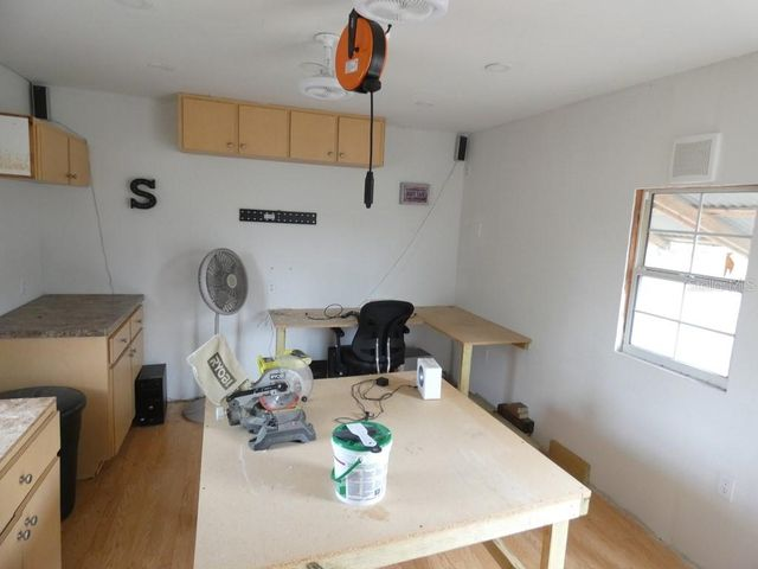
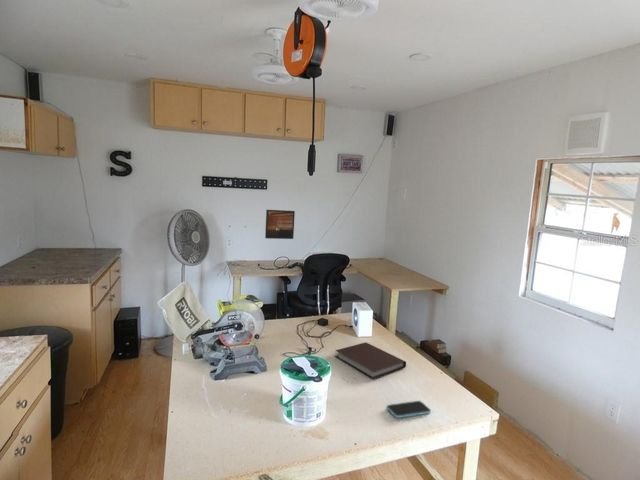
+ notebook [334,342,407,380]
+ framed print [264,209,296,240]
+ smartphone [386,400,432,419]
